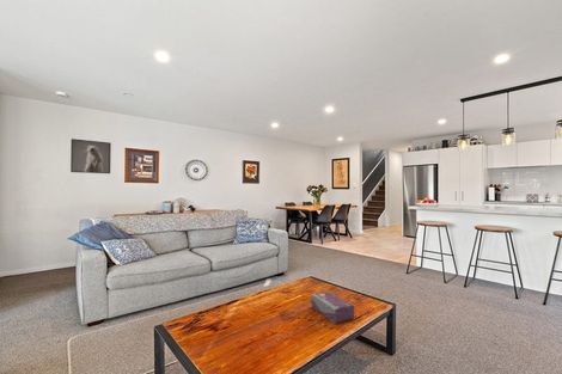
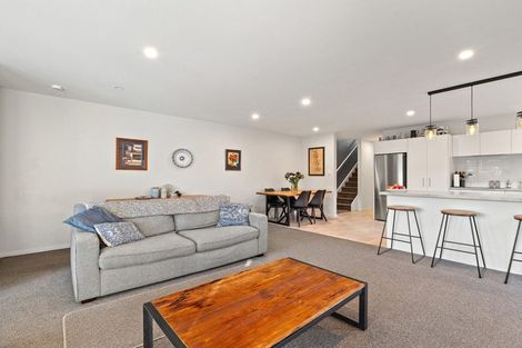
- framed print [69,137,112,174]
- tissue box [310,290,355,325]
